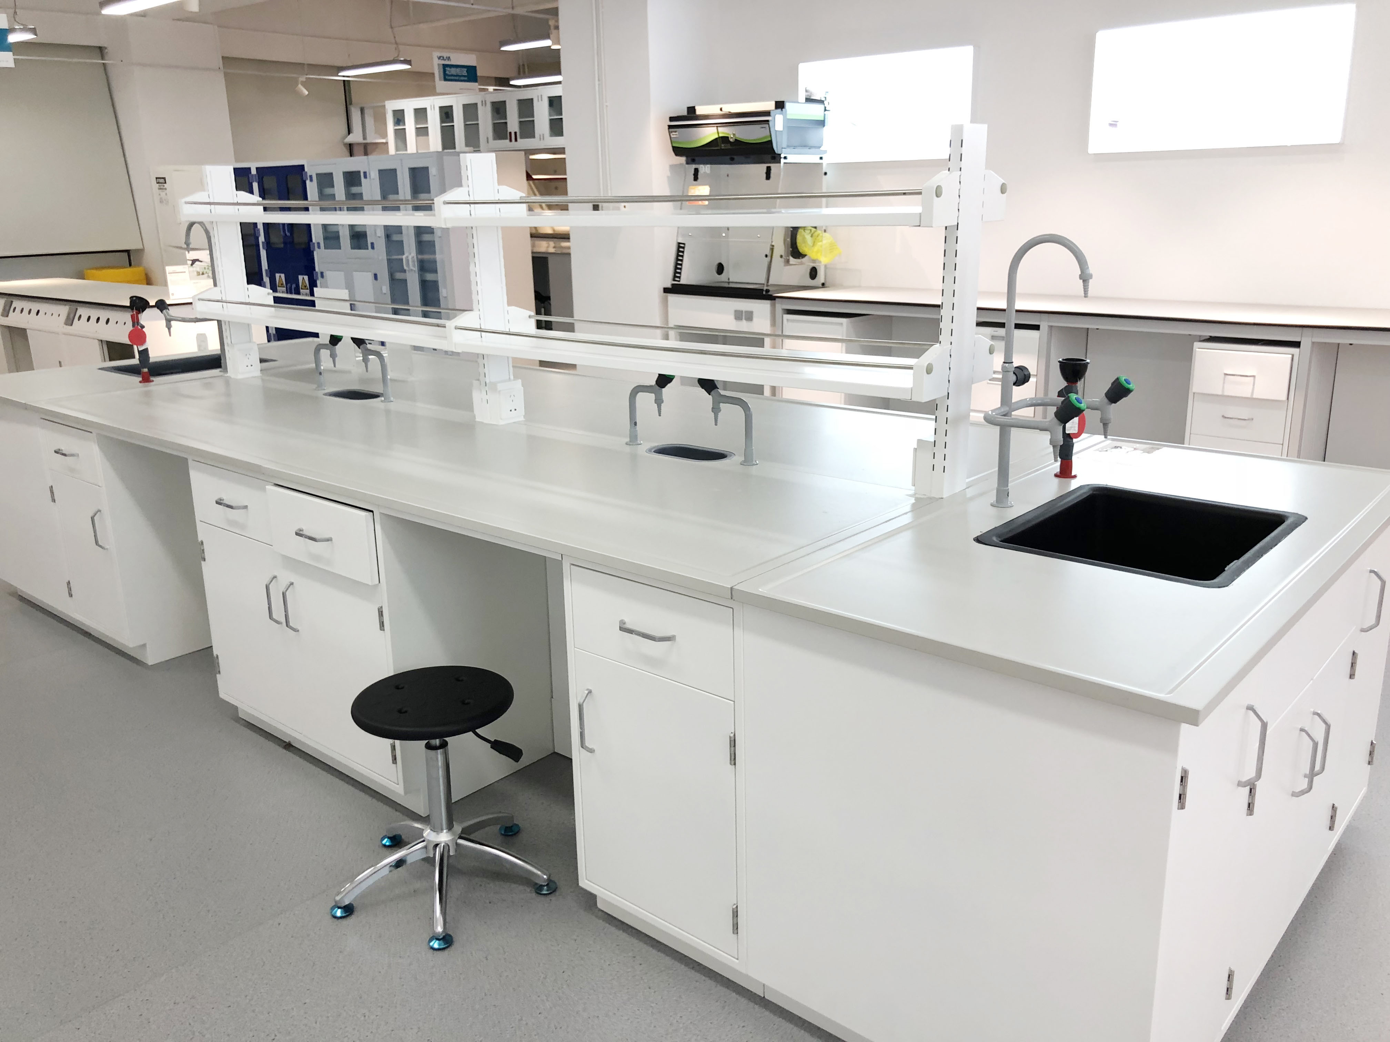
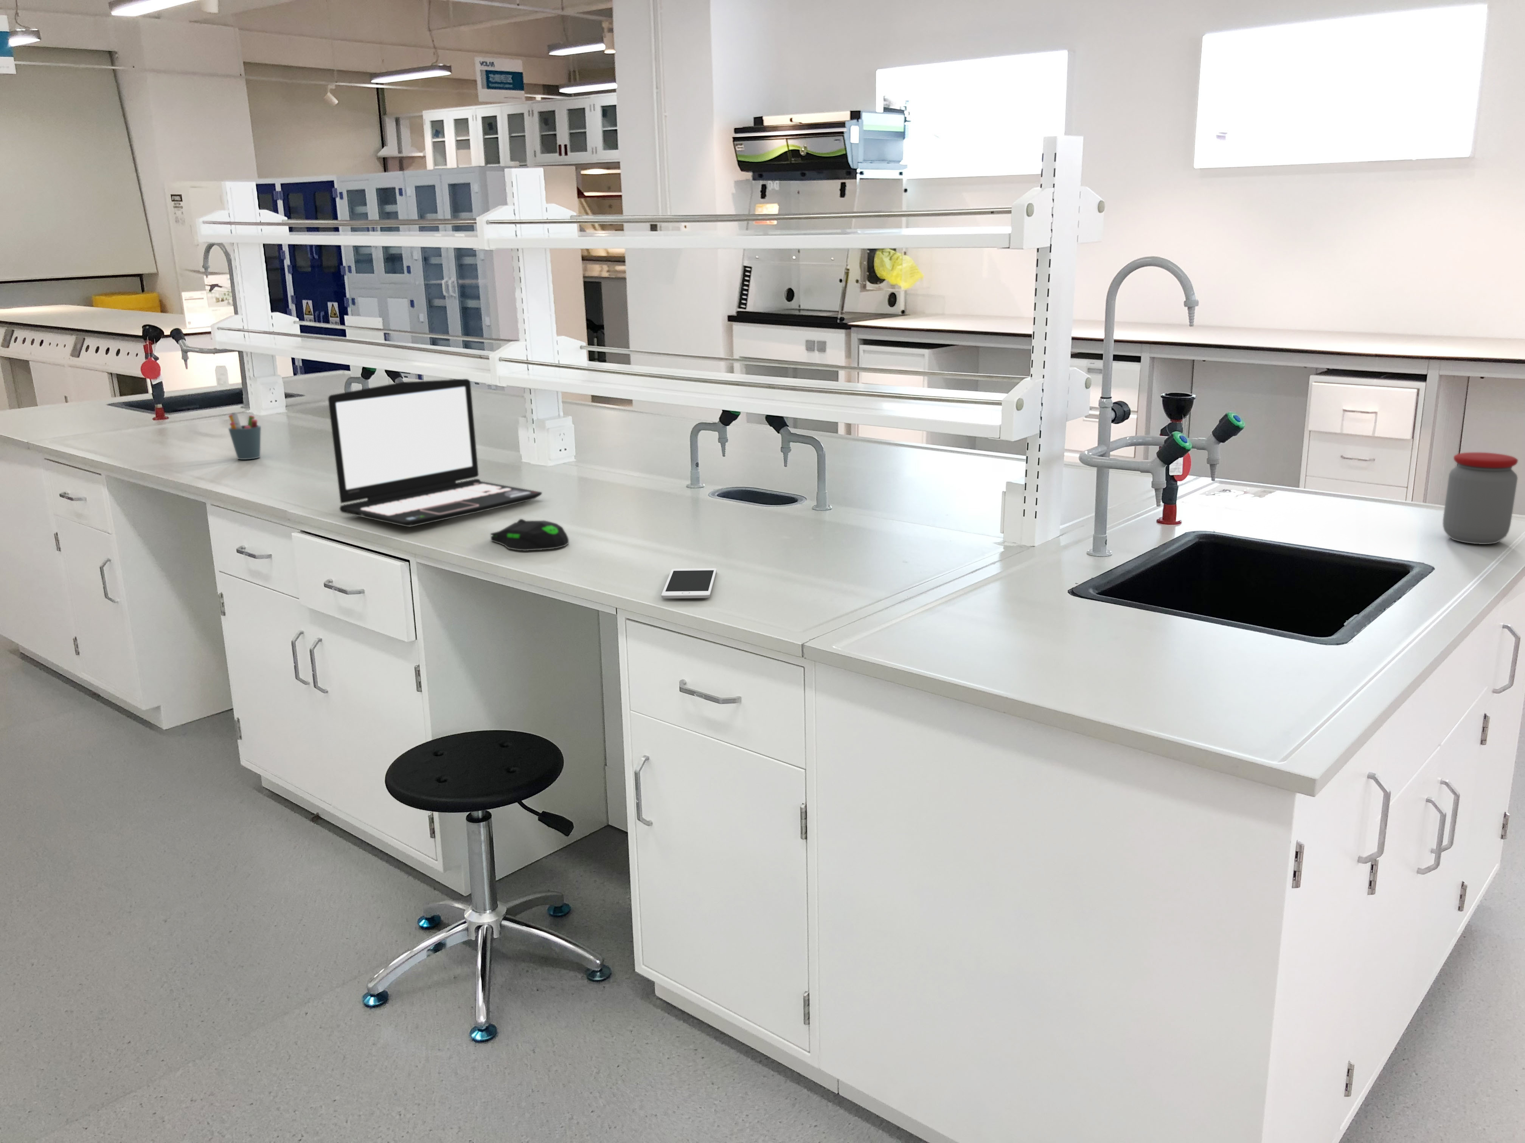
+ laptop [328,378,543,527]
+ jar [1442,453,1519,545]
+ cell phone [662,568,717,599]
+ pen holder [228,412,262,460]
+ computer mouse [490,519,569,551]
